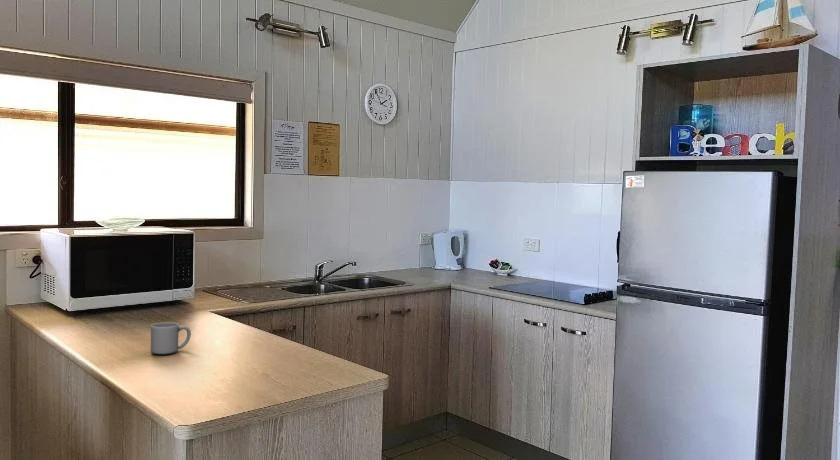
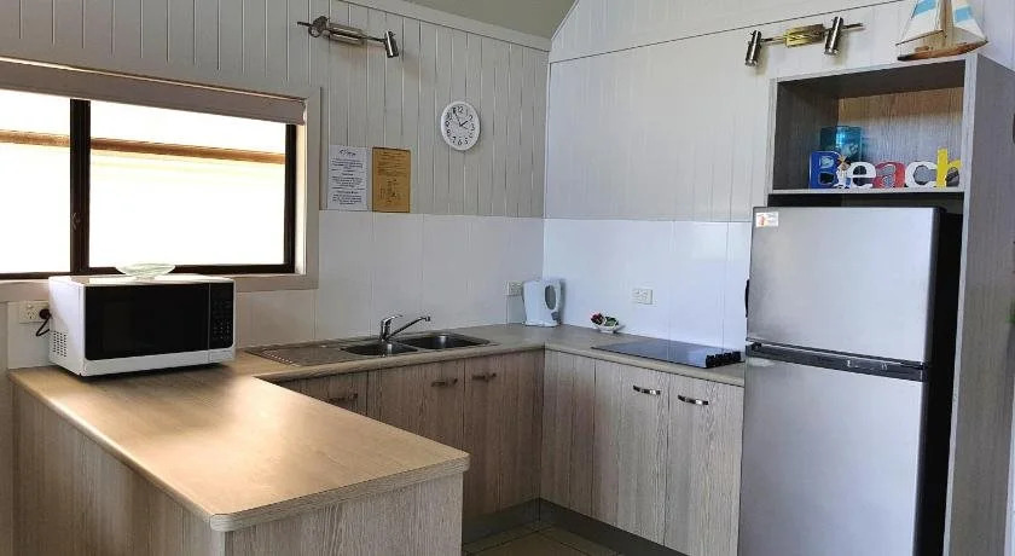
- mug [150,321,192,356]
